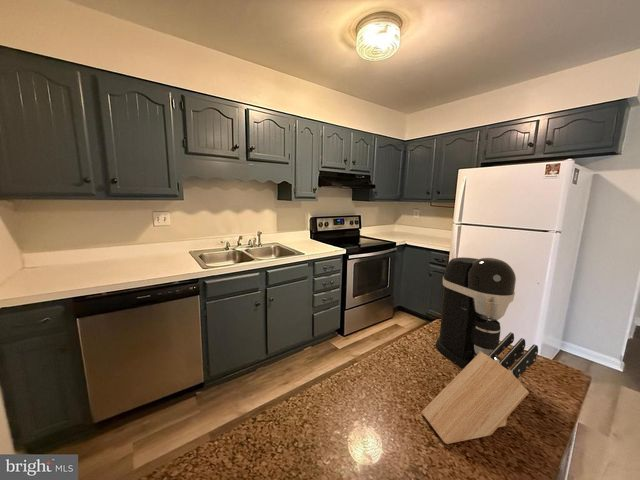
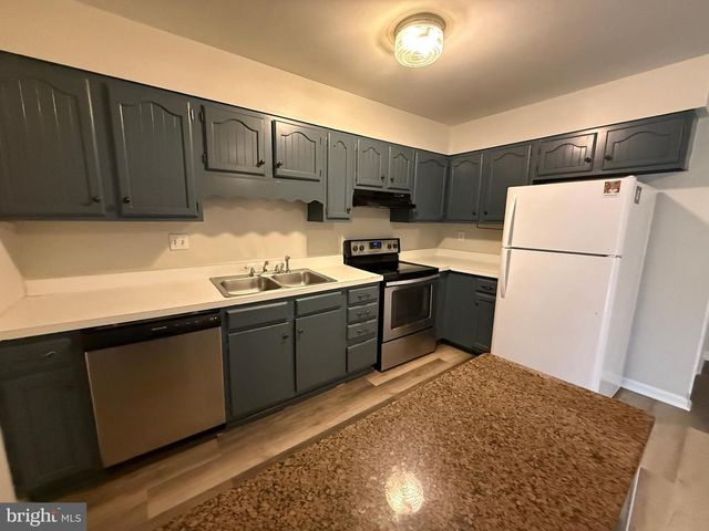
- knife block [421,331,539,445]
- coffee maker [434,256,517,369]
